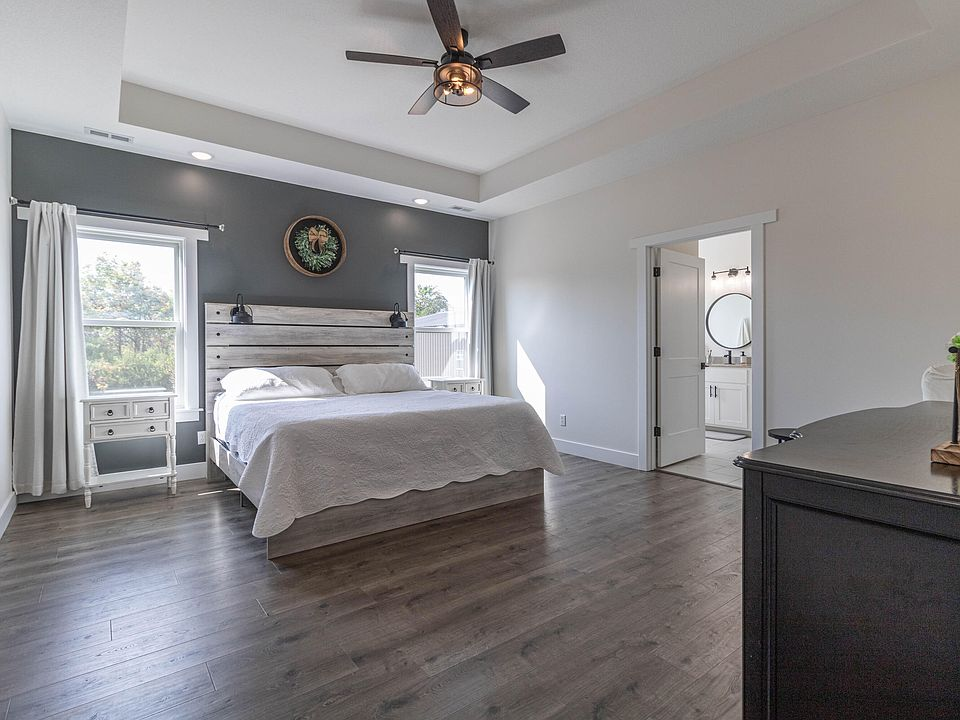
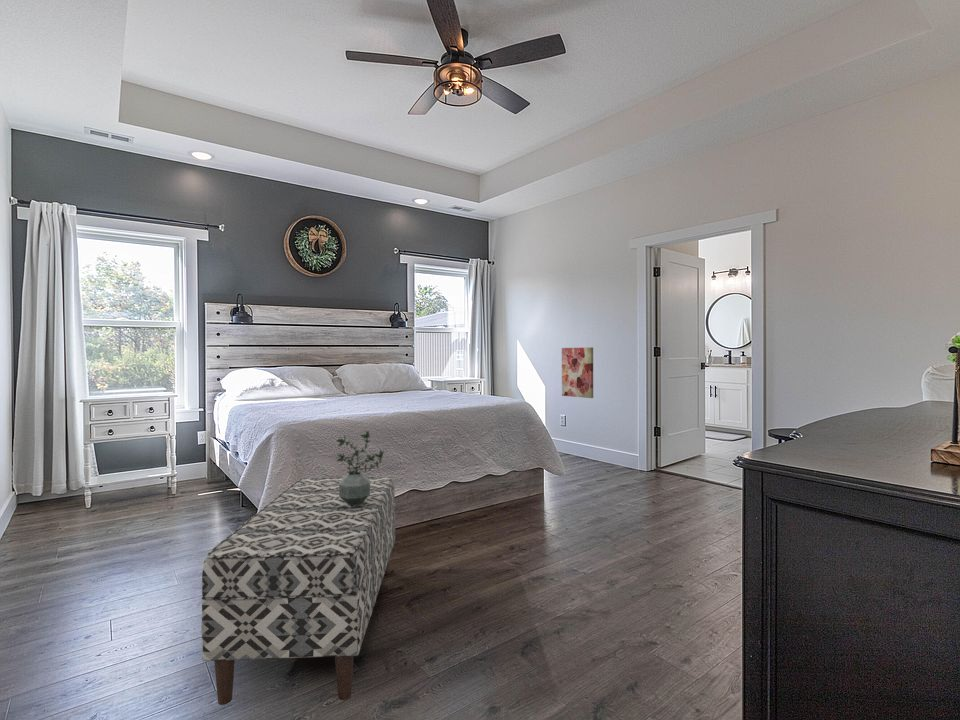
+ bench [200,476,396,706]
+ wall art [561,346,594,399]
+ potted plant [334,430,385,505]
